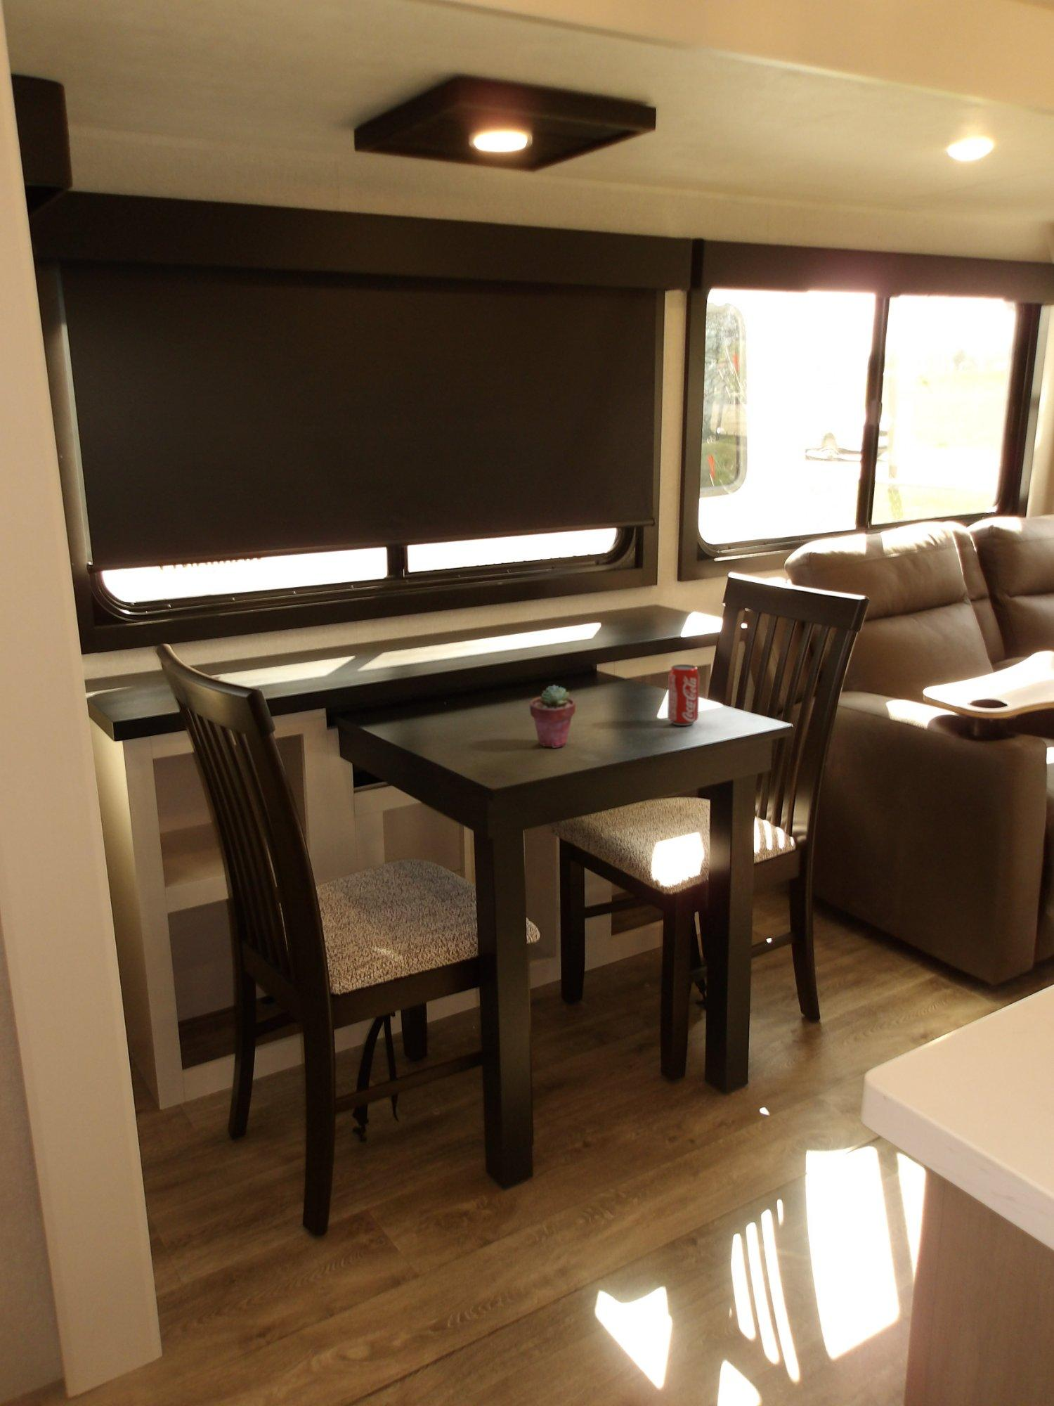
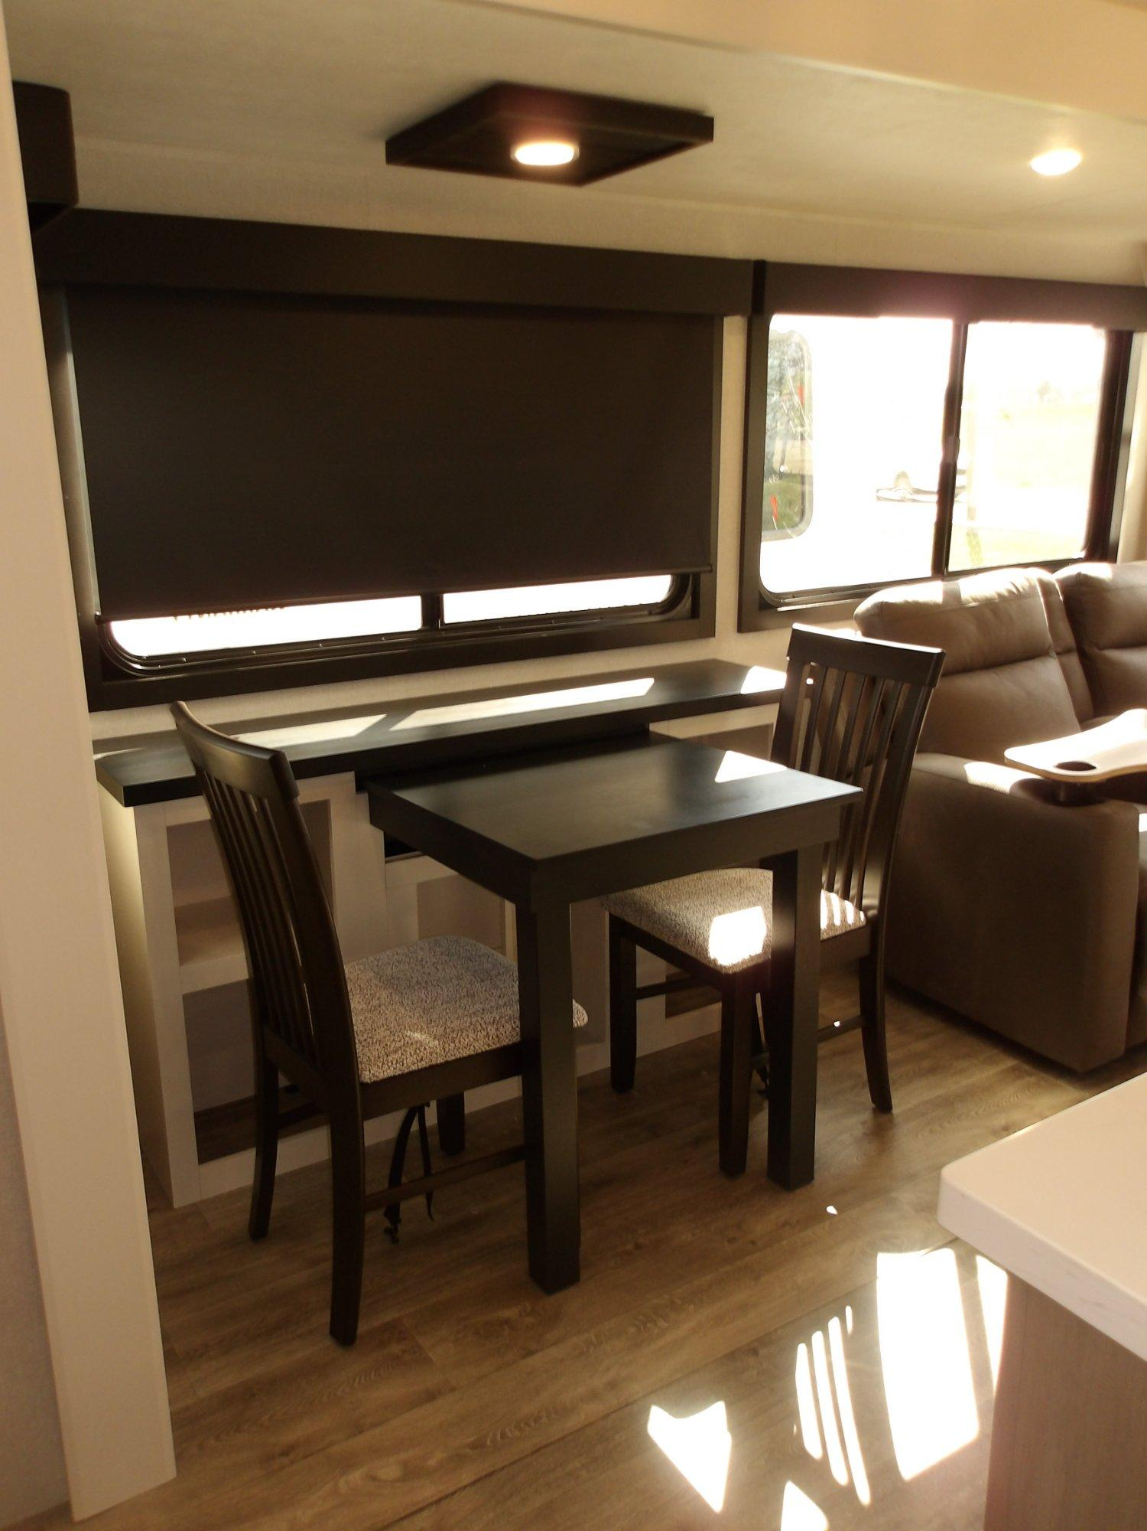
- beverage can [666,663,701,726]
- potted succulent [529,684,576,748]
